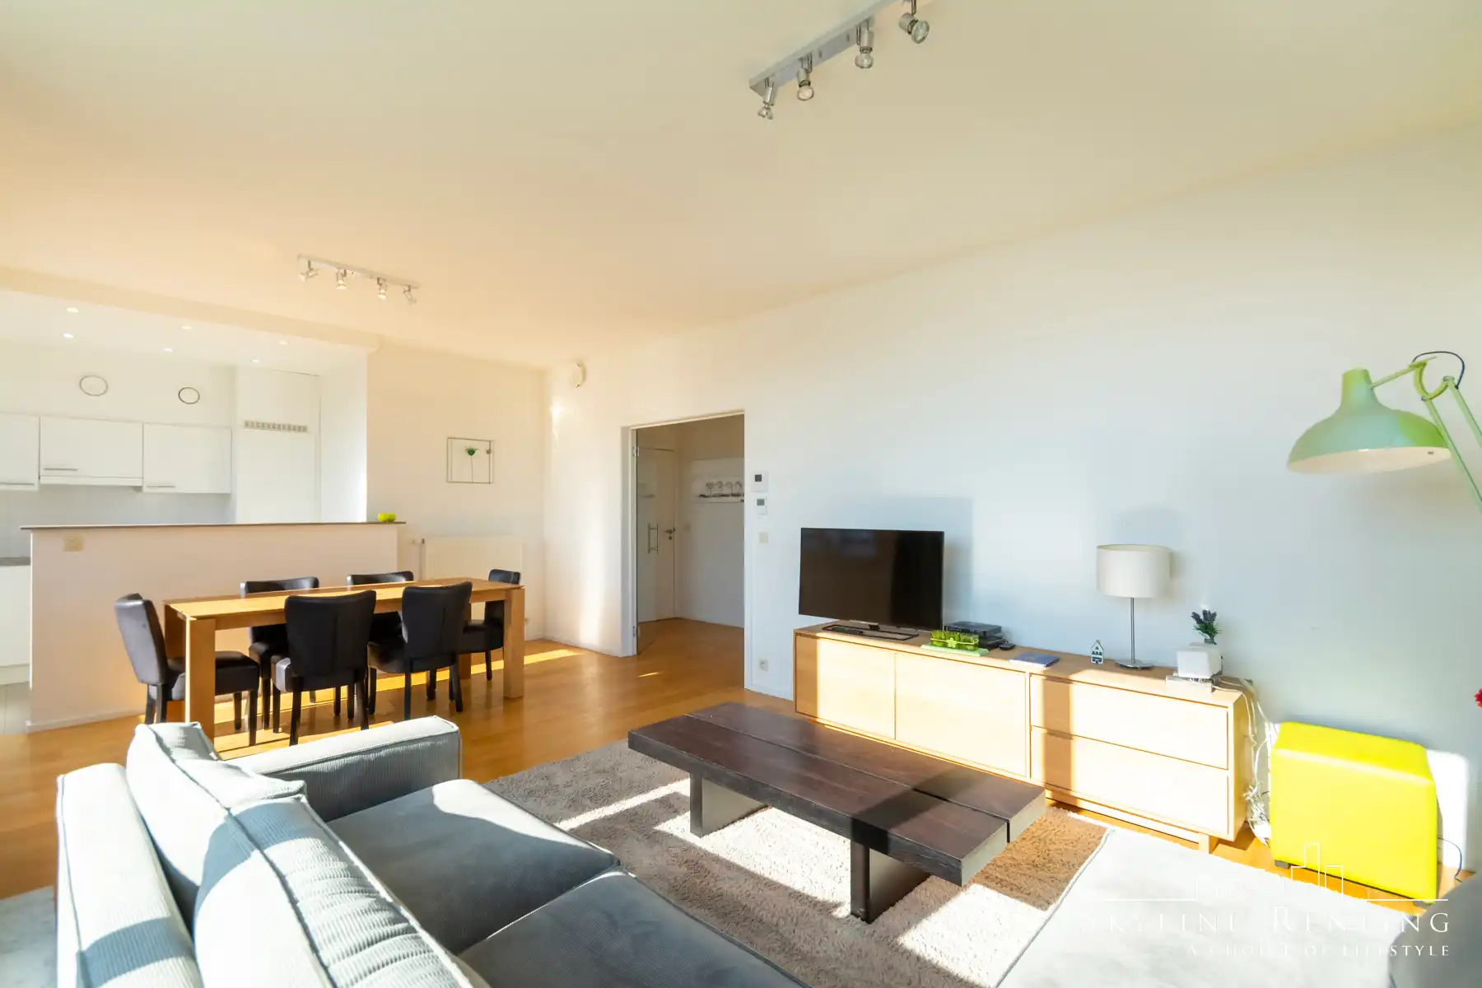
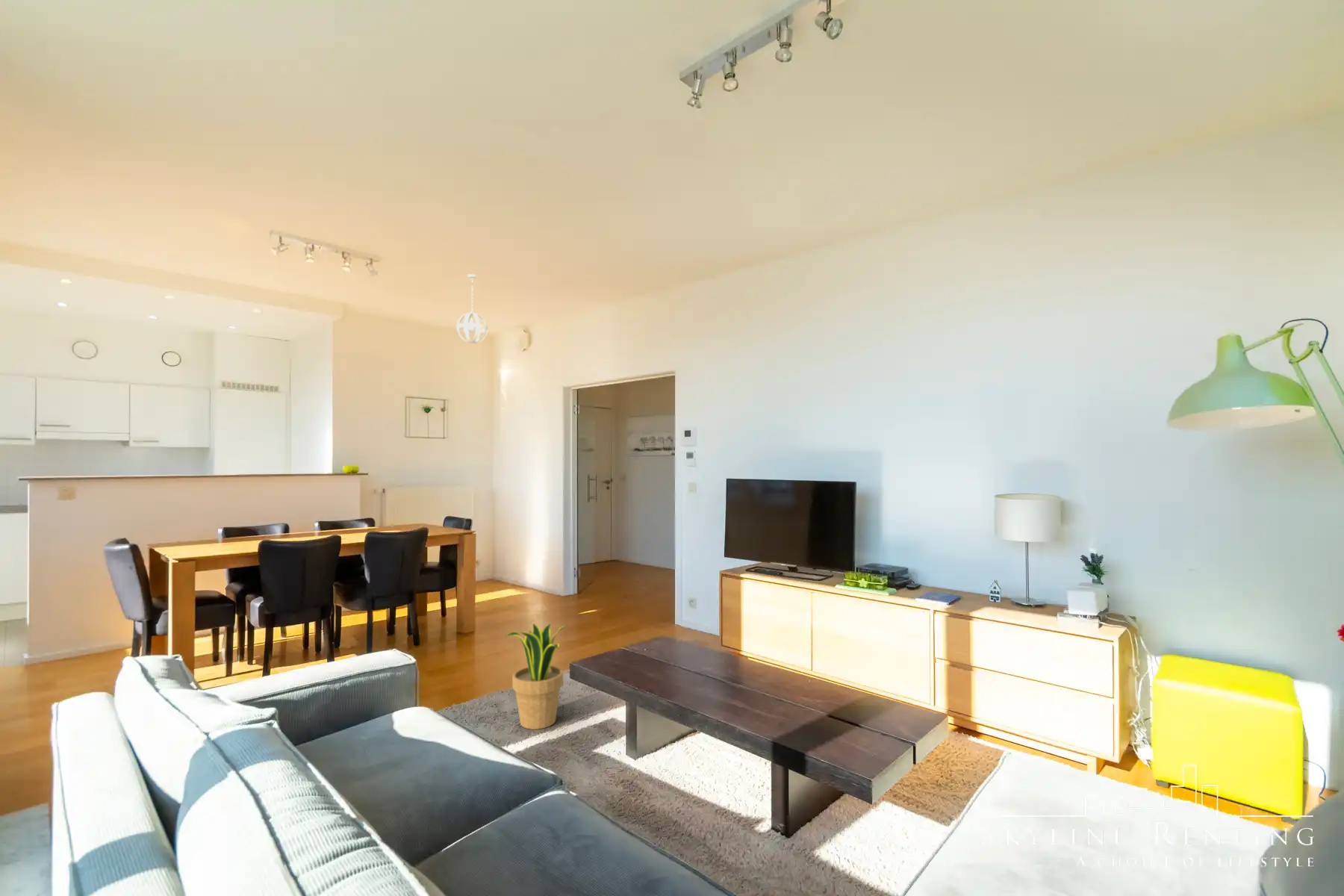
+ pendant light [455,273,489,344]
+ potted plant [505,622,567,730]
